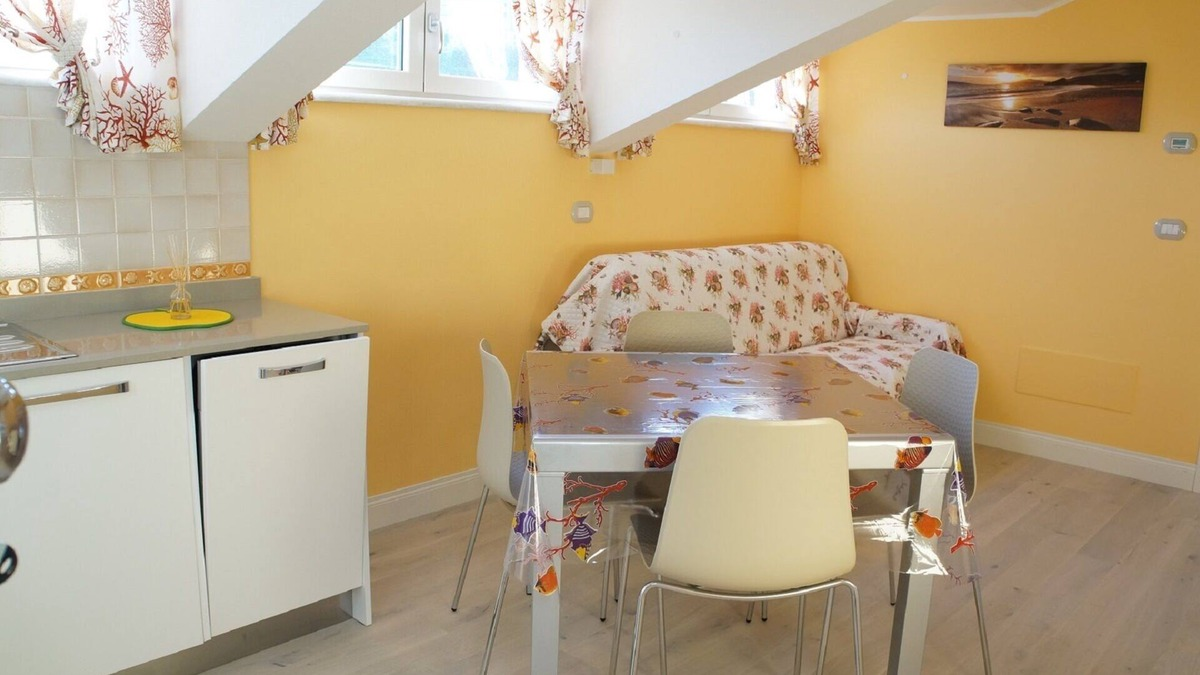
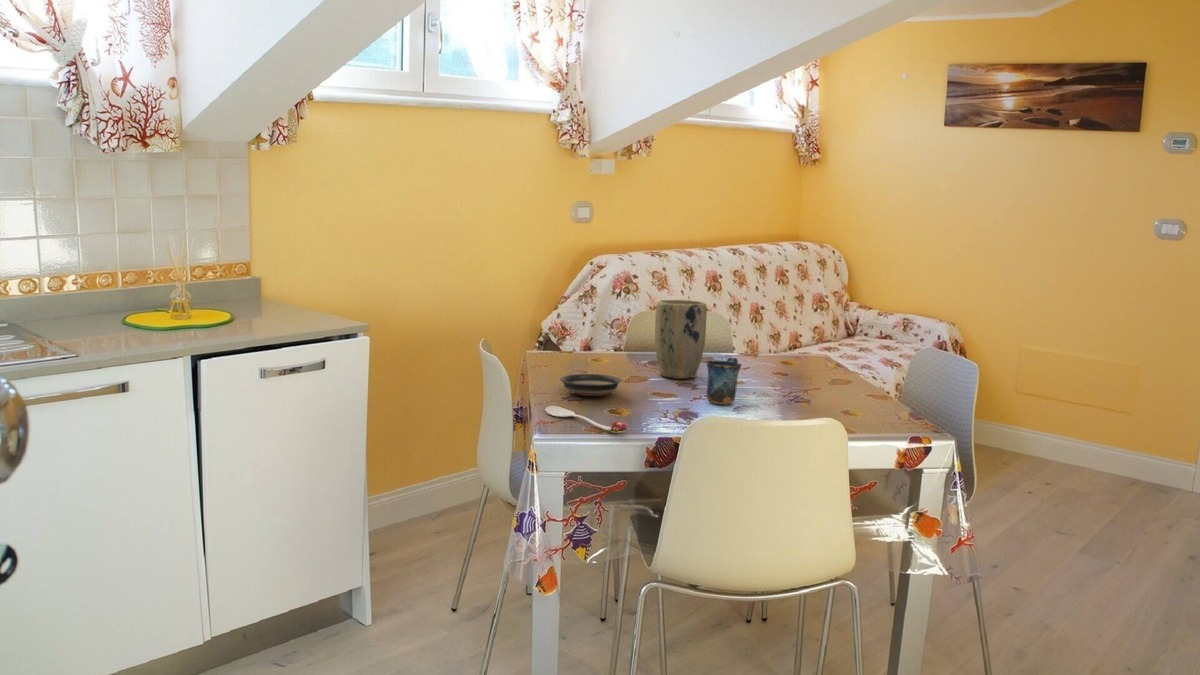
+ plant pot [654,299,708,380]
+ saucer [559,373,623,397]
+ mug [705,356,743,405]
+ spoon [545,405,628,434]
